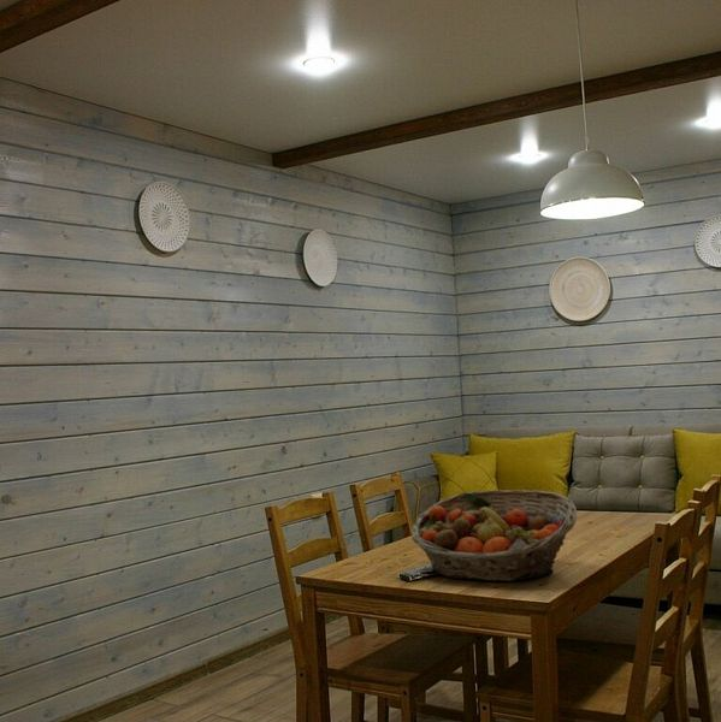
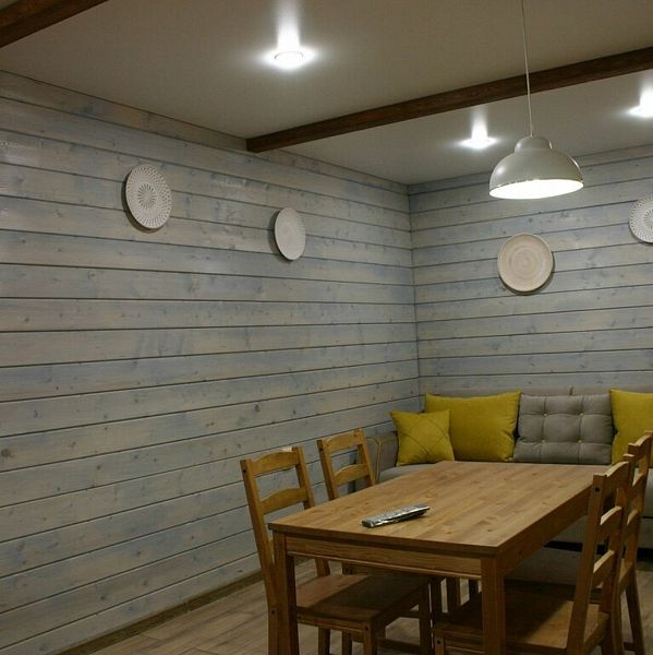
- fruit basket [409,489,578,582]
